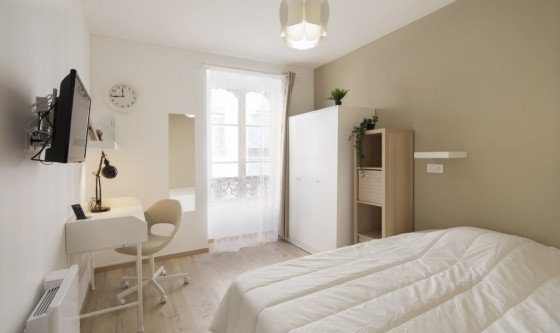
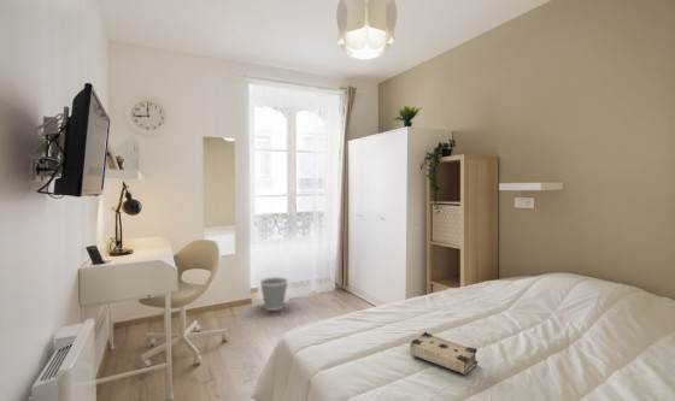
+ book [409,331,479,377]
+ wastebasket [259,276,289,312]
